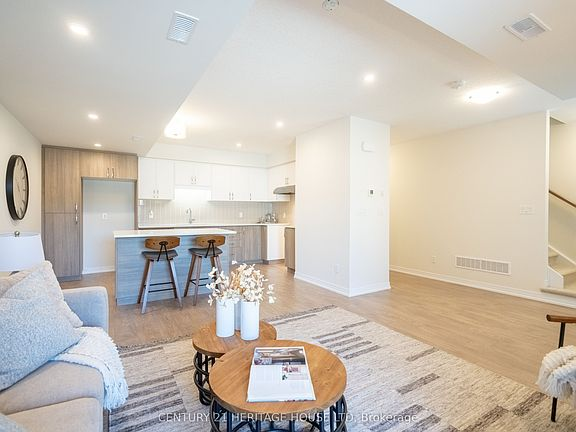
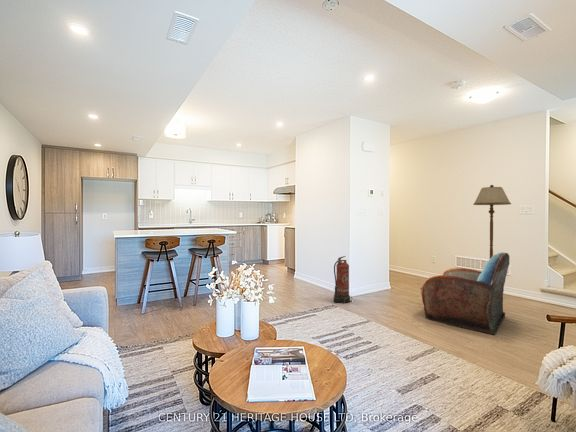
+ armchair [419,252,511,336]
+ fire extinguisher [333,255,353,304]
+ floor lamp [472,184,512,259]
